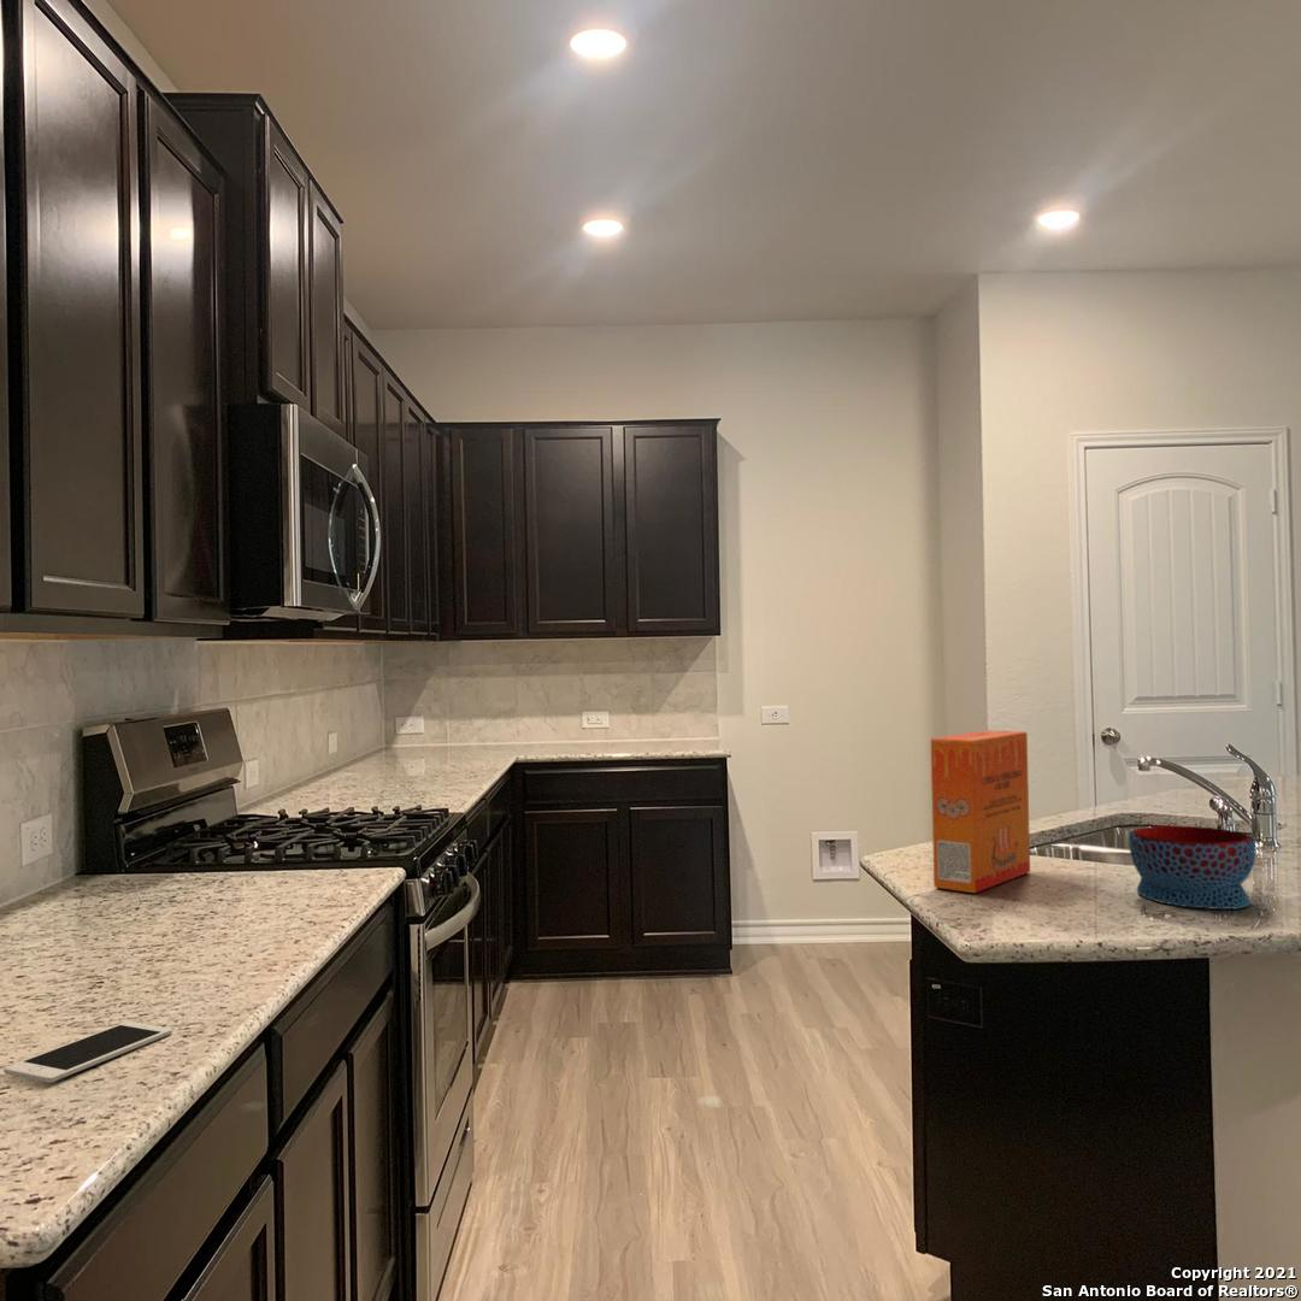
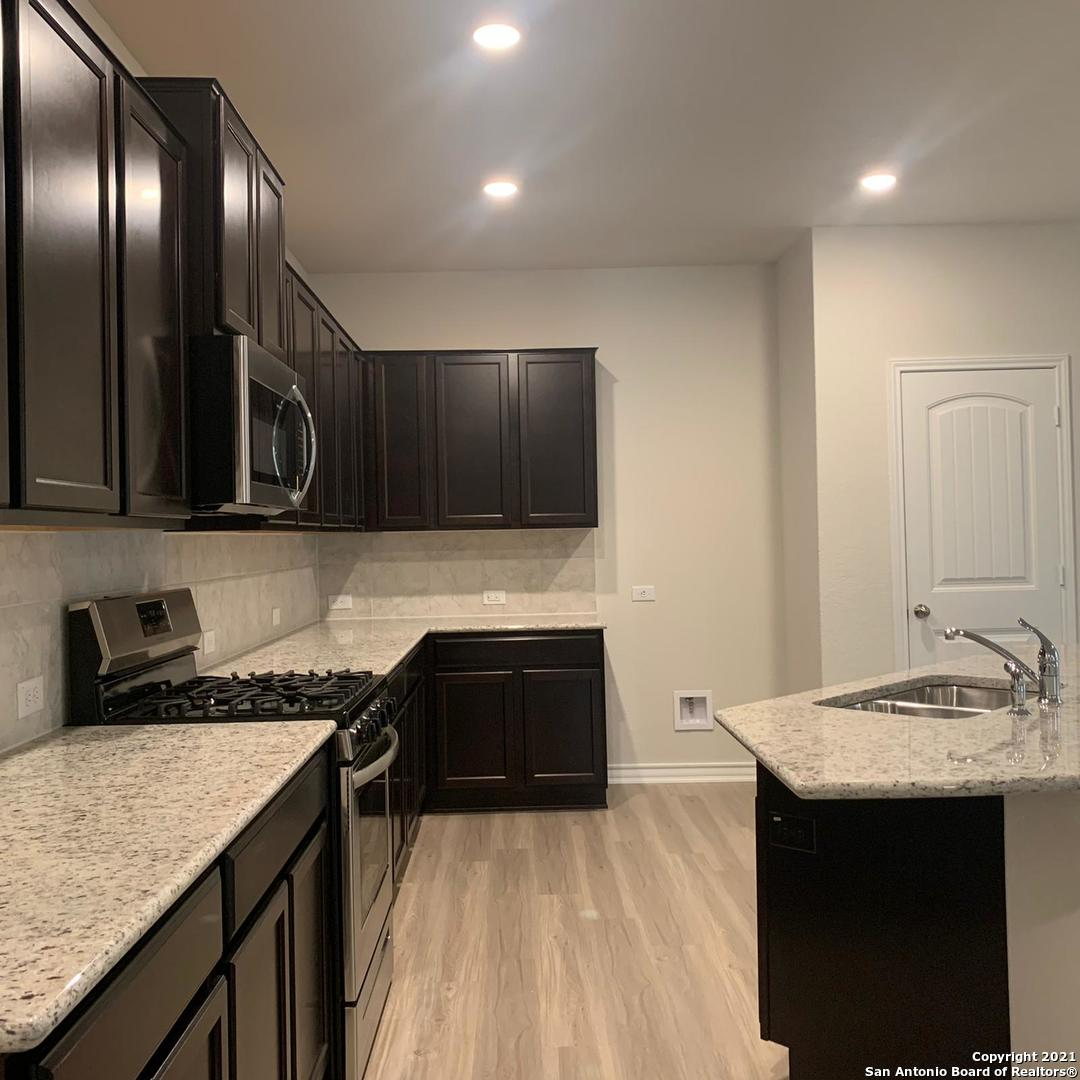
- bowl [1128,825,1256,911]
- cereal box [930,729,1031,894]
- cell phone [2,1020,173,1084]
